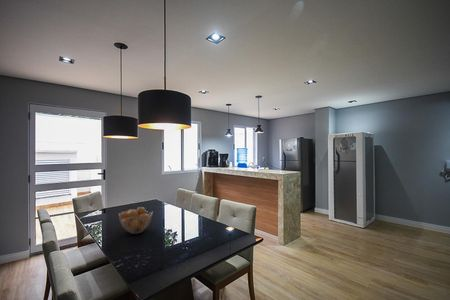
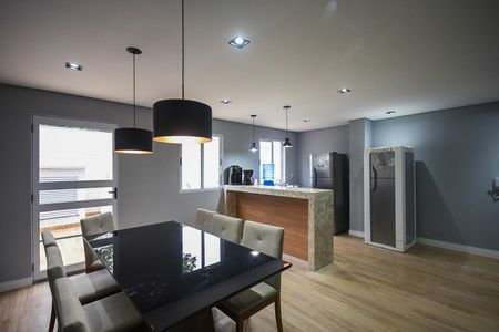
- fruit basket [118,206,154,235]
